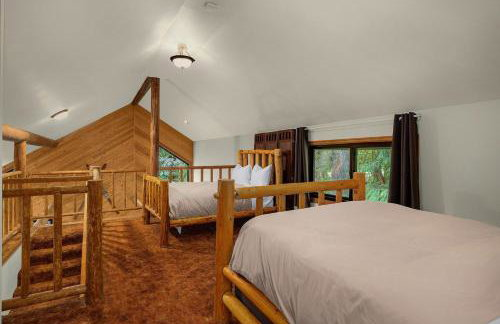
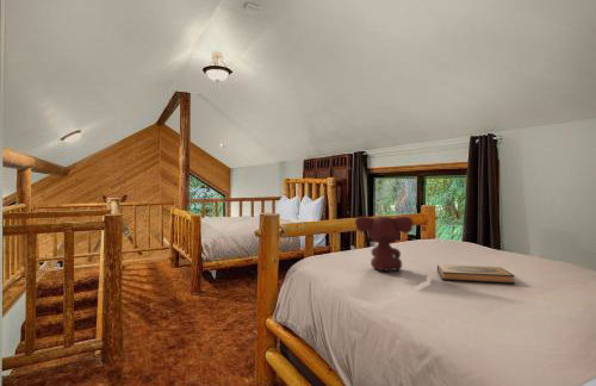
+ hardback book [436,263,516,285]
+ teddy bear [354,216,415,272]
